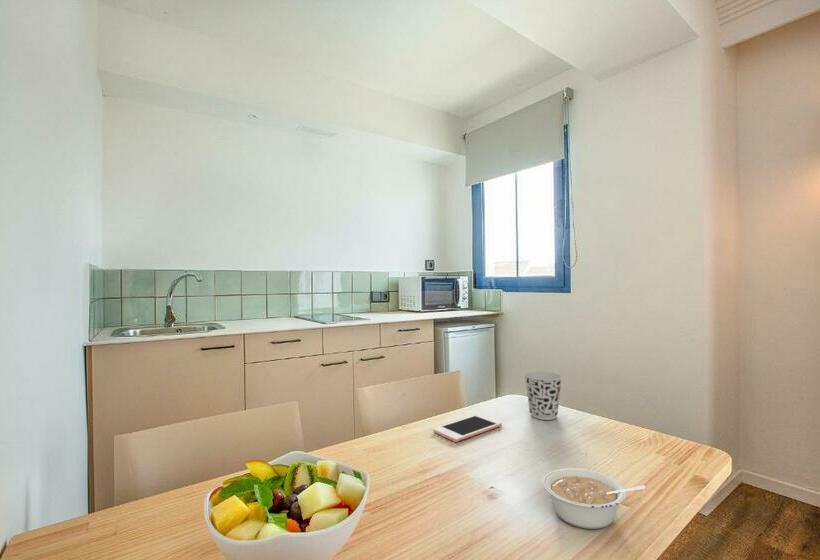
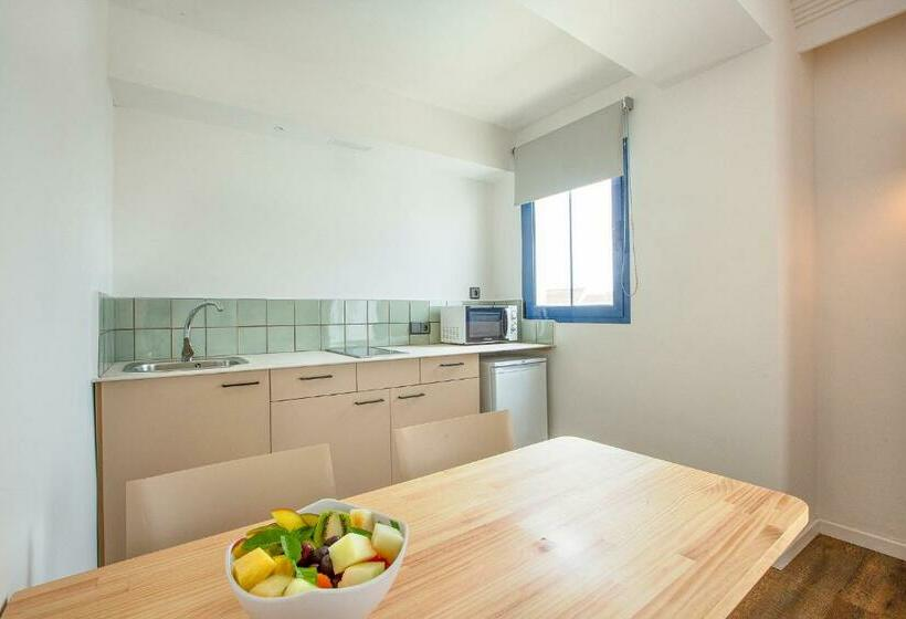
- cell phone [433,414,503,443]
- cup [523,370,563,421]
- legume [542,468,646,530]
